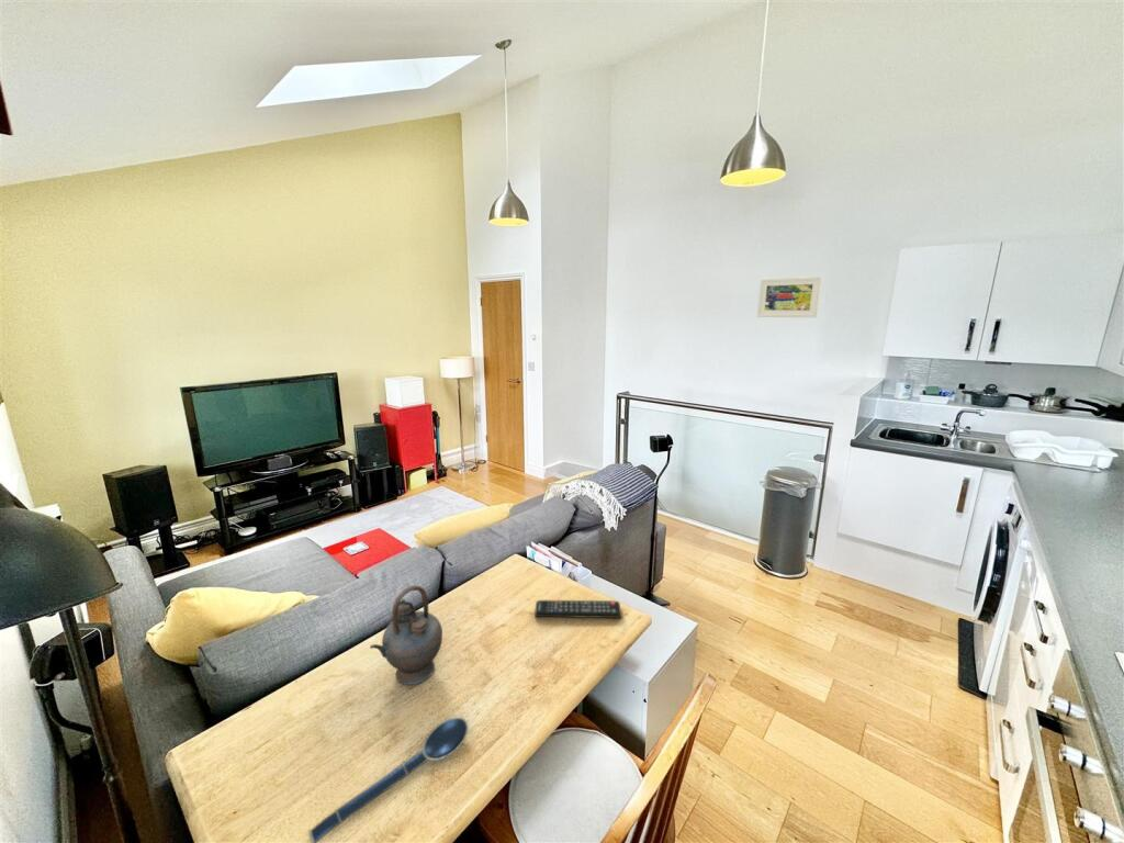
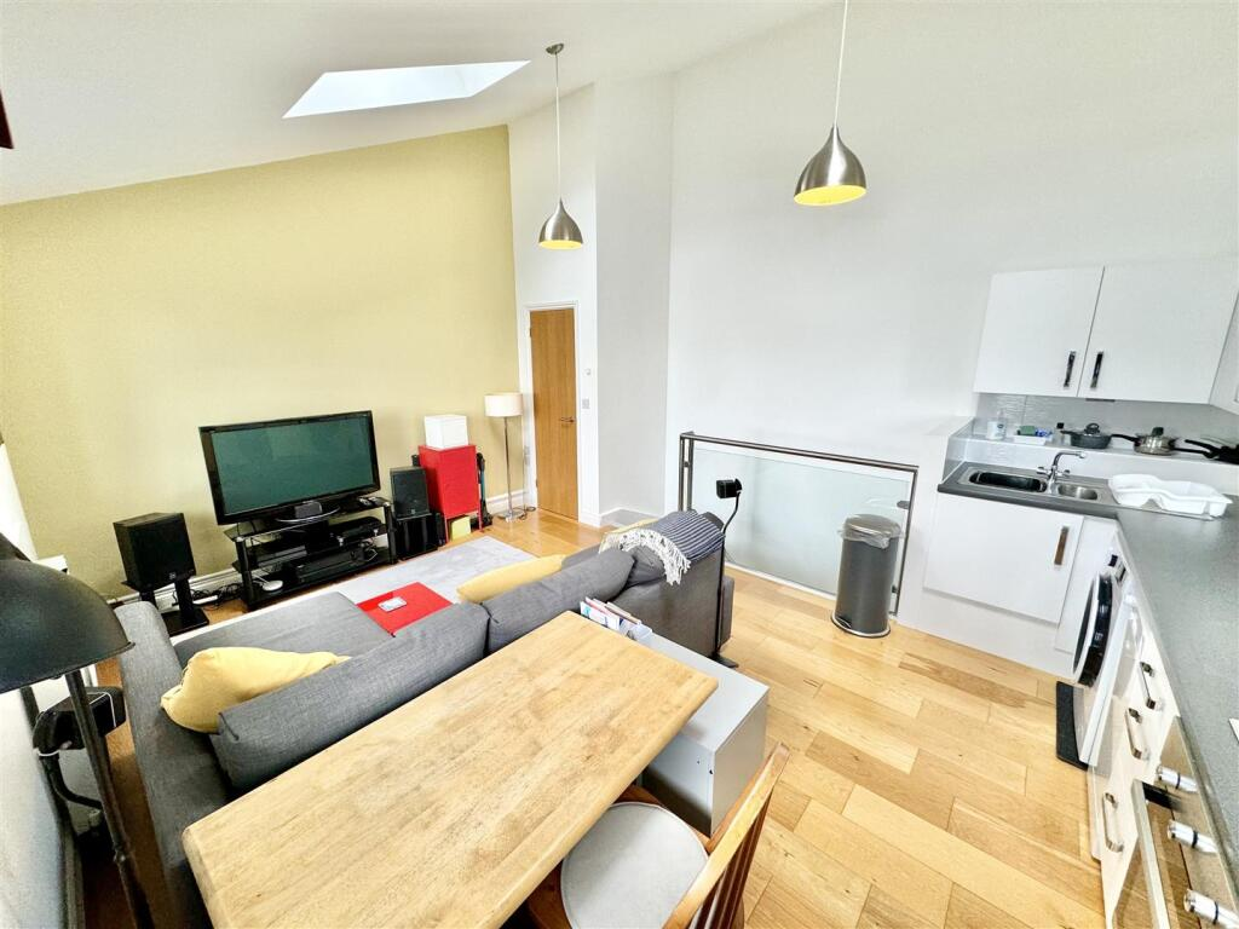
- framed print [756,276,823,318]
- spoon [307,716,470,843]
- teapot [369,584,443,686]
- remote control [533,599,622,619]
